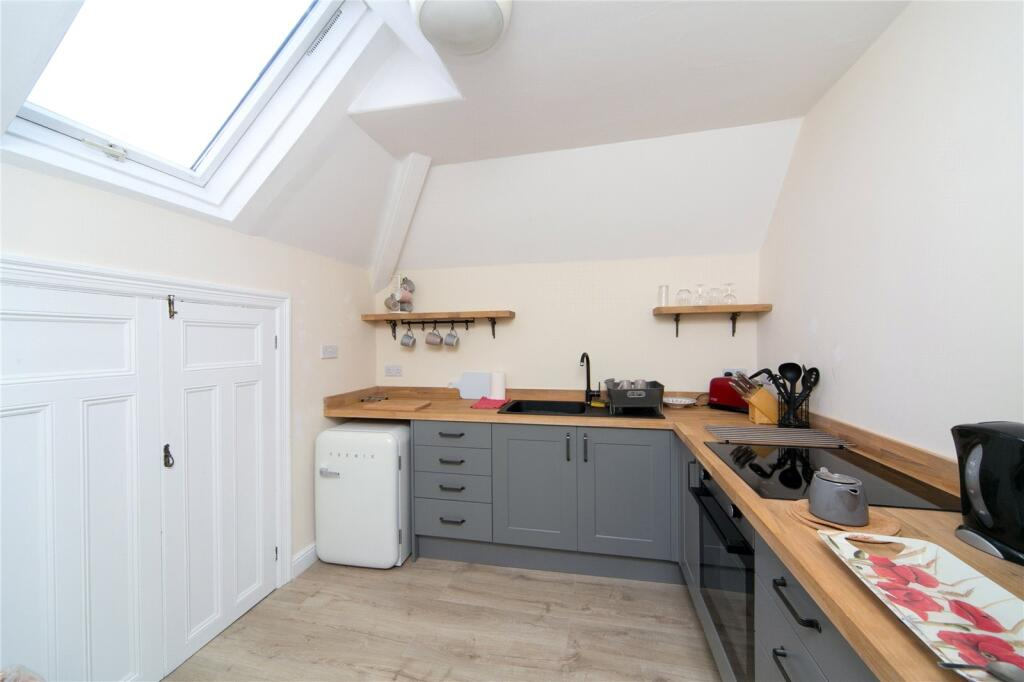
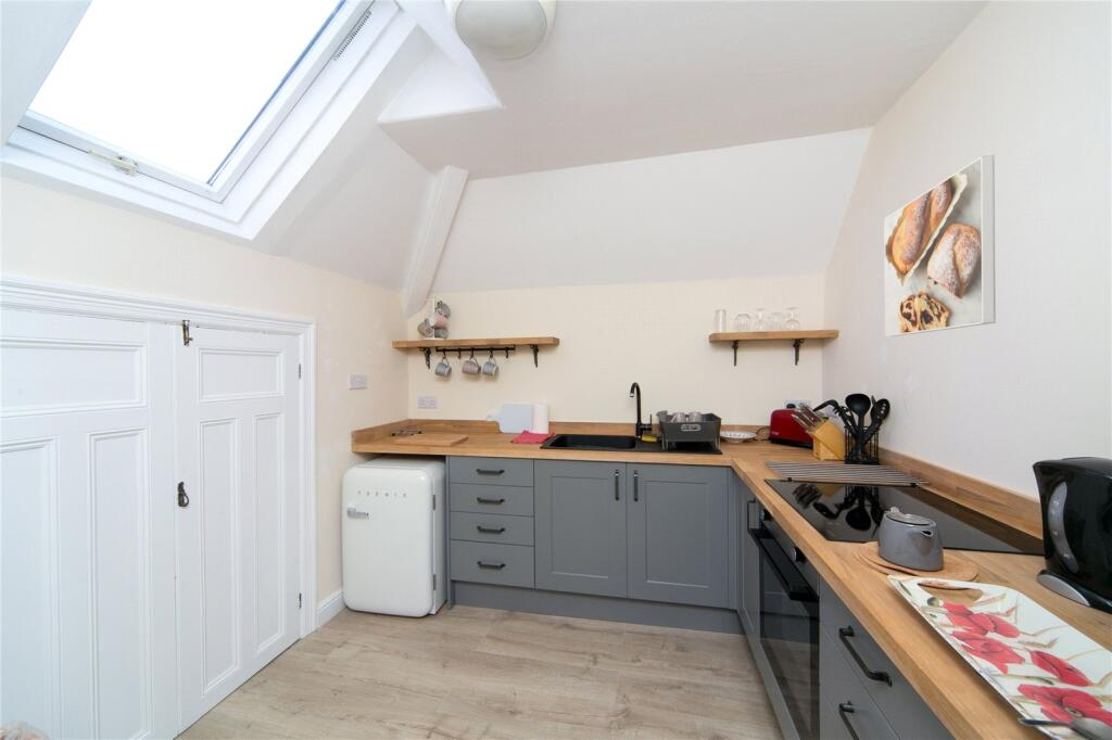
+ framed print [883,154,997,337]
